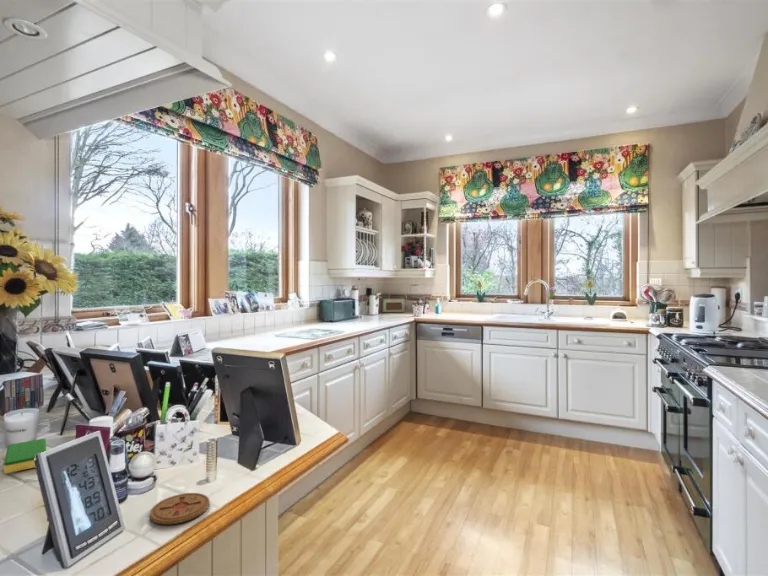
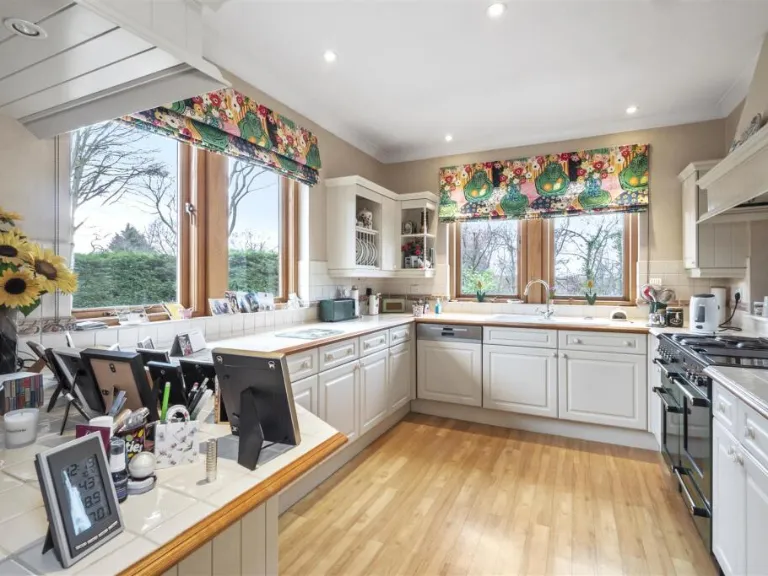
- dish sponge [3,438,47,474]
- coaster [149,492,211,525]
